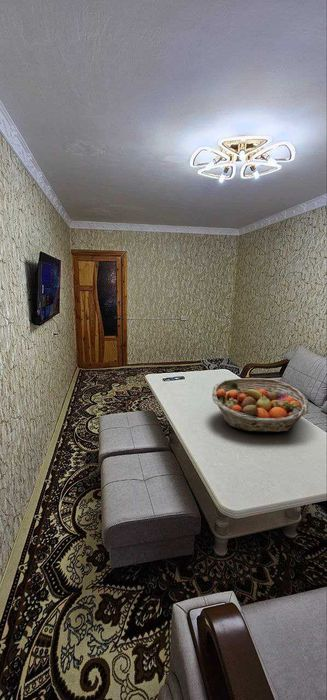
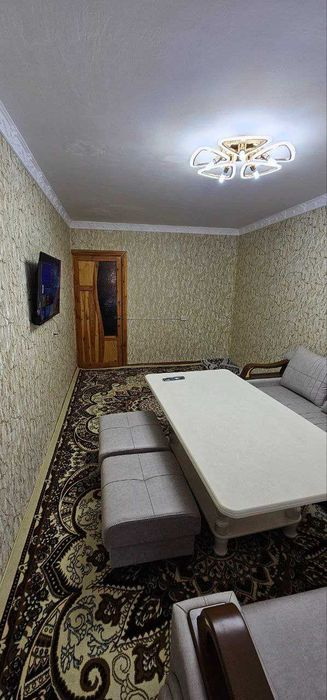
- fruit basket [211,377,310,433]
